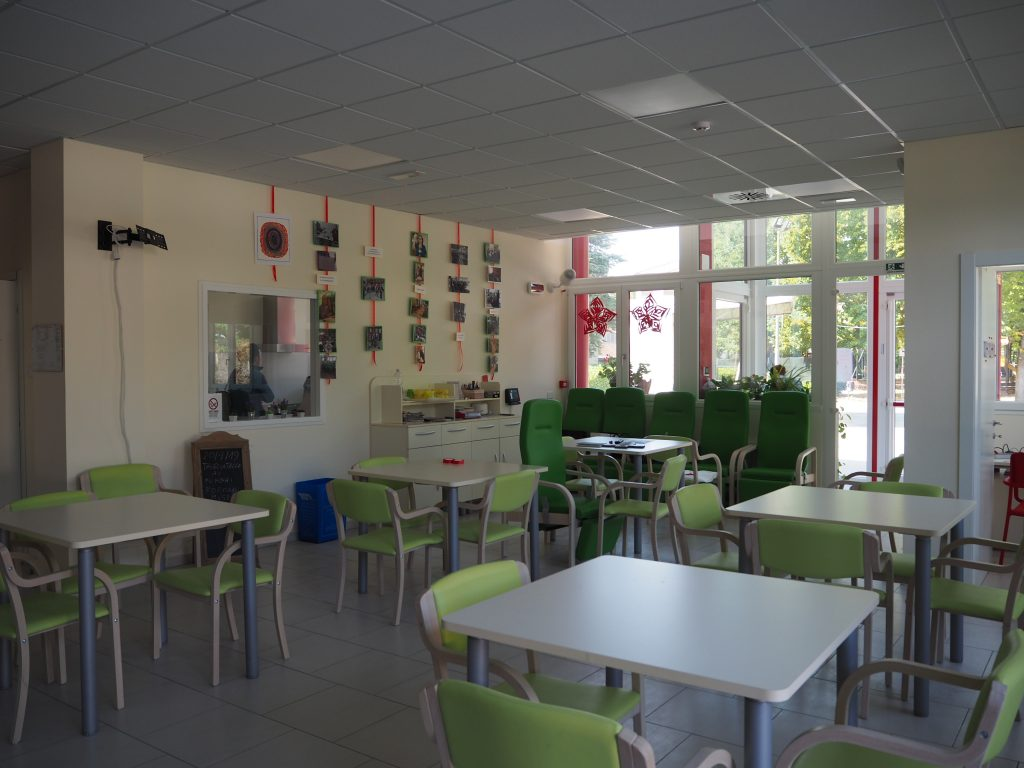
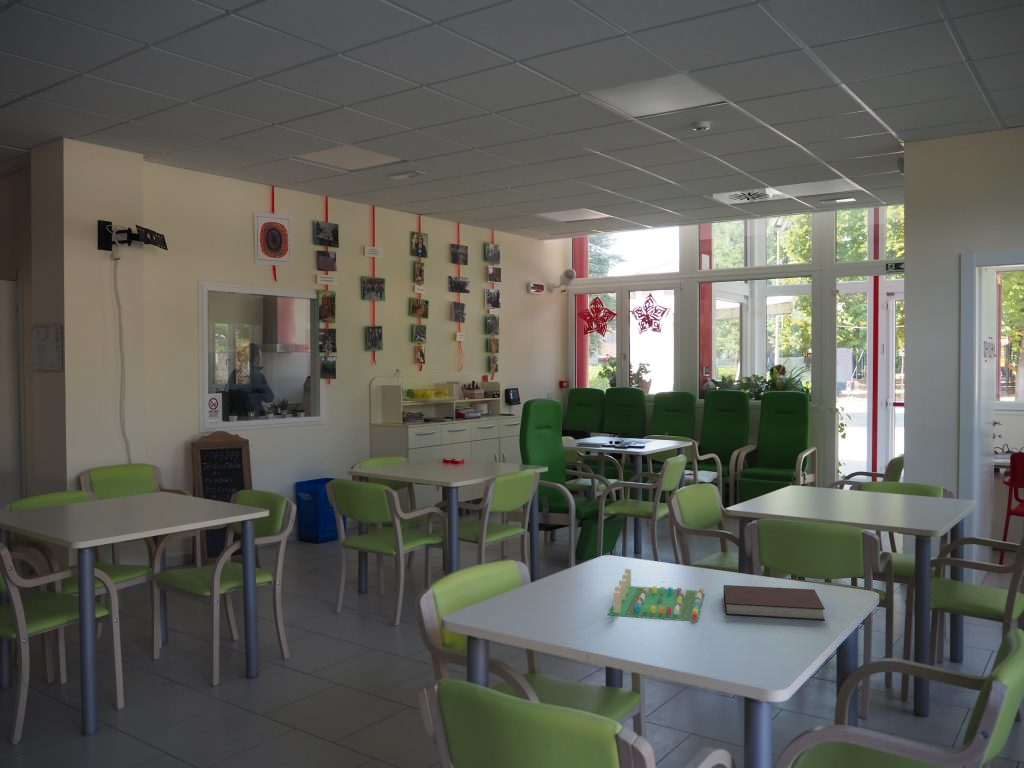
+ notebook [723,584,826,621]
+ board game [607,567,706,623]
